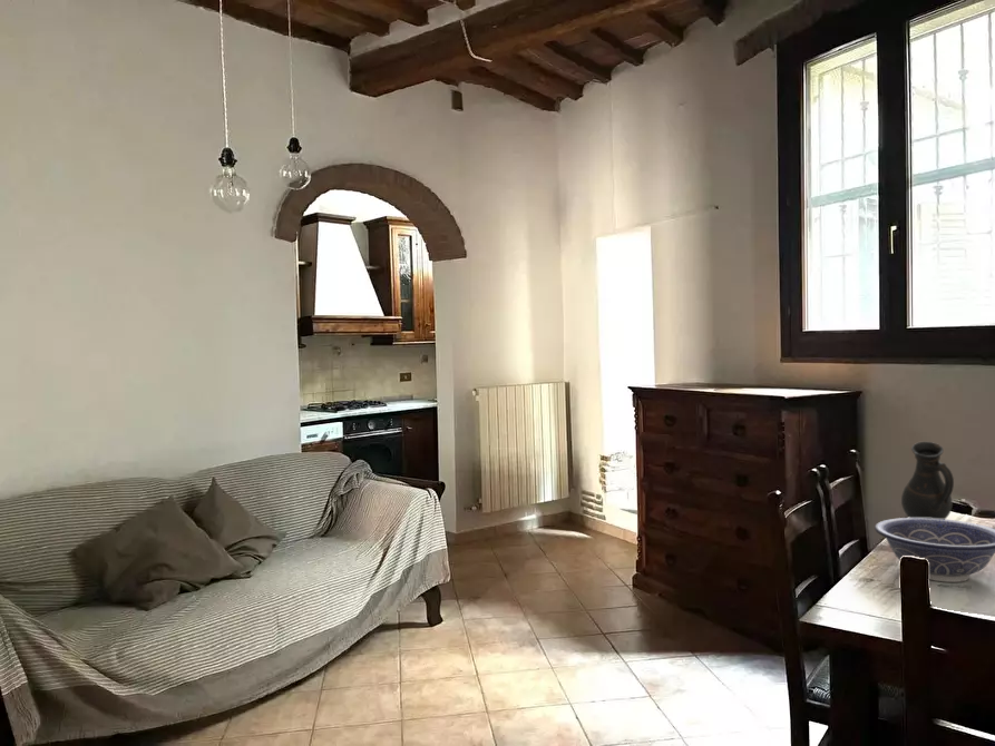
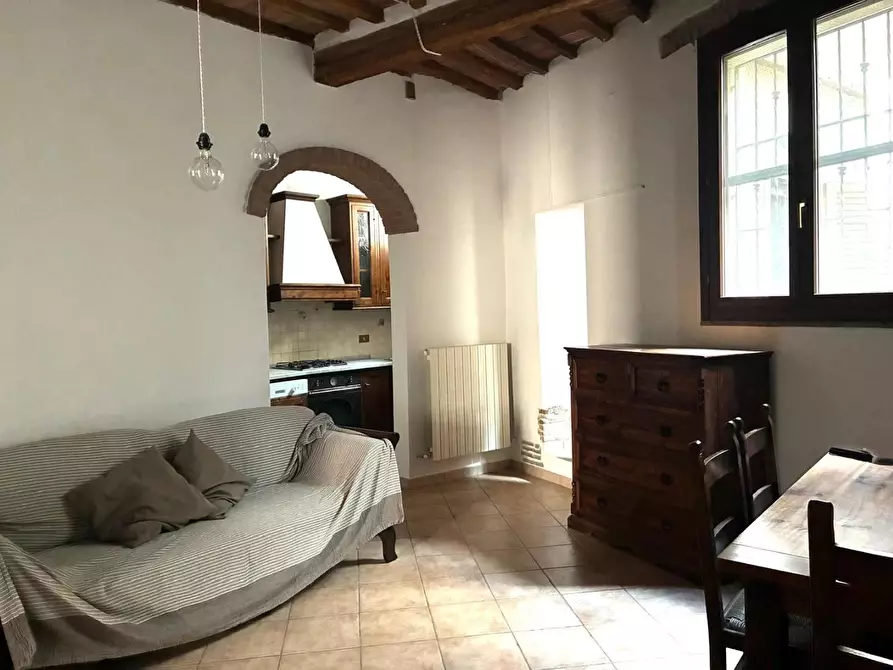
- decorative bowl [874,517,995,583]
- jug [900,441,955,520]
